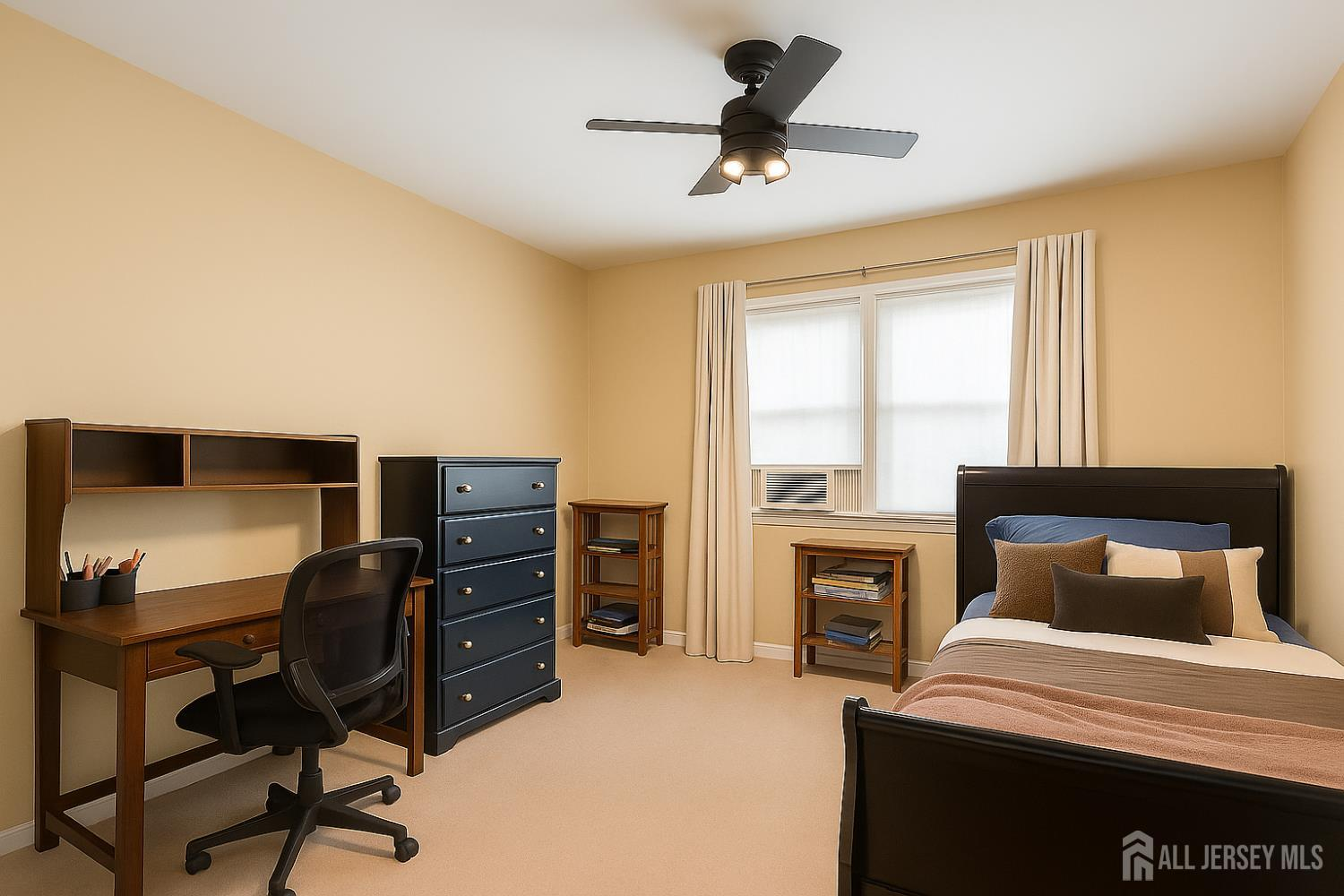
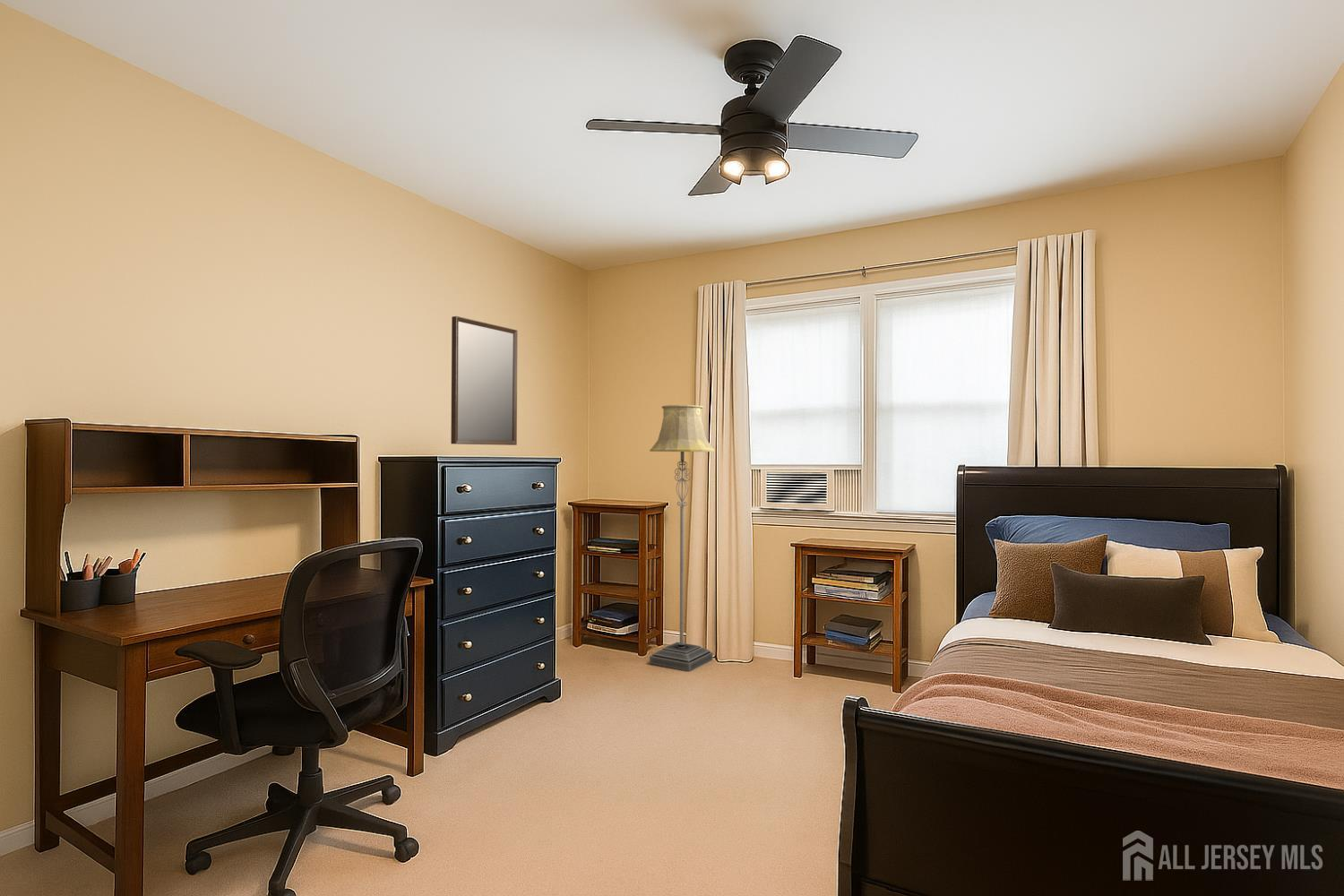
+ home mirror [450,315,518,446]
+ floor lamp [649,404,716,672]
